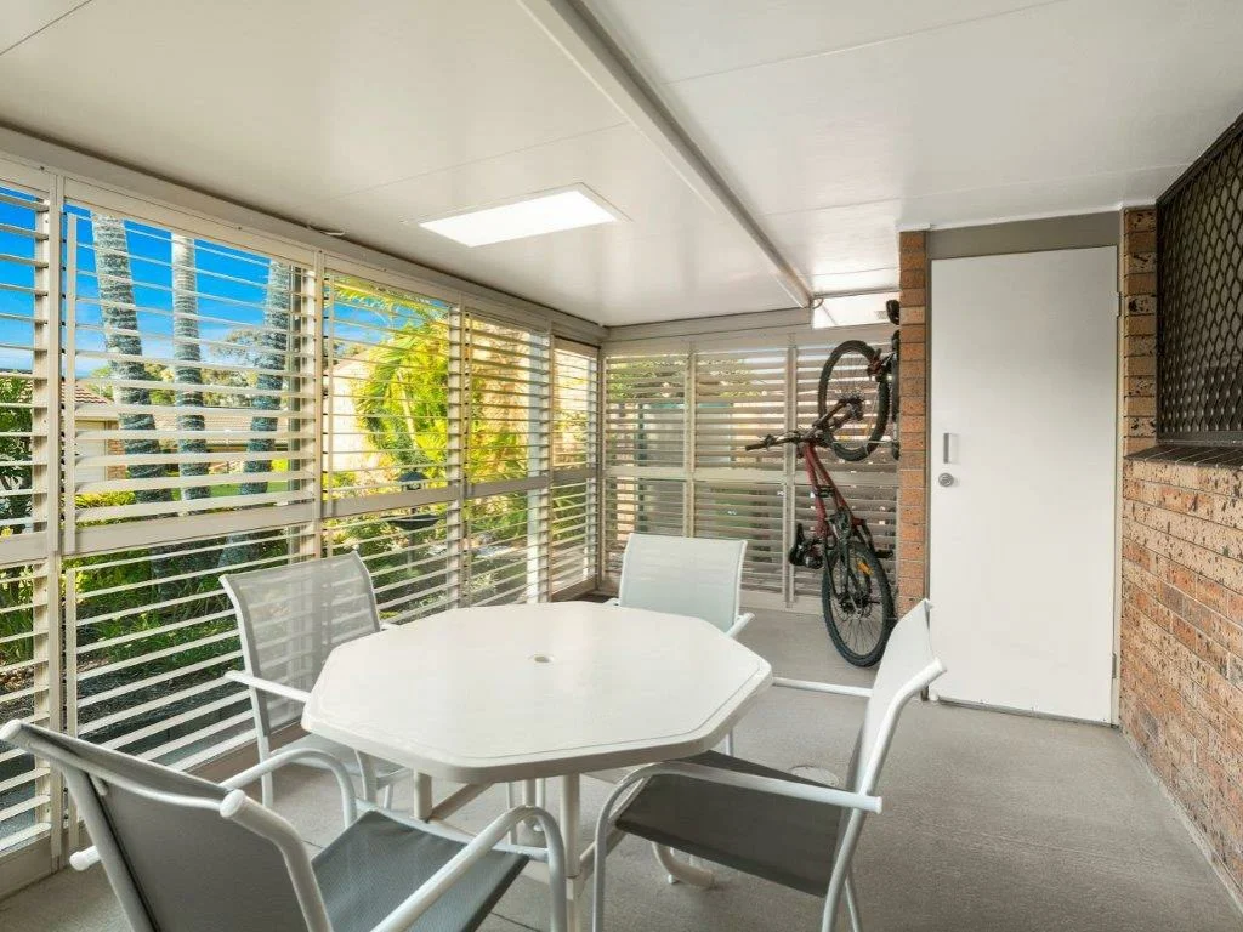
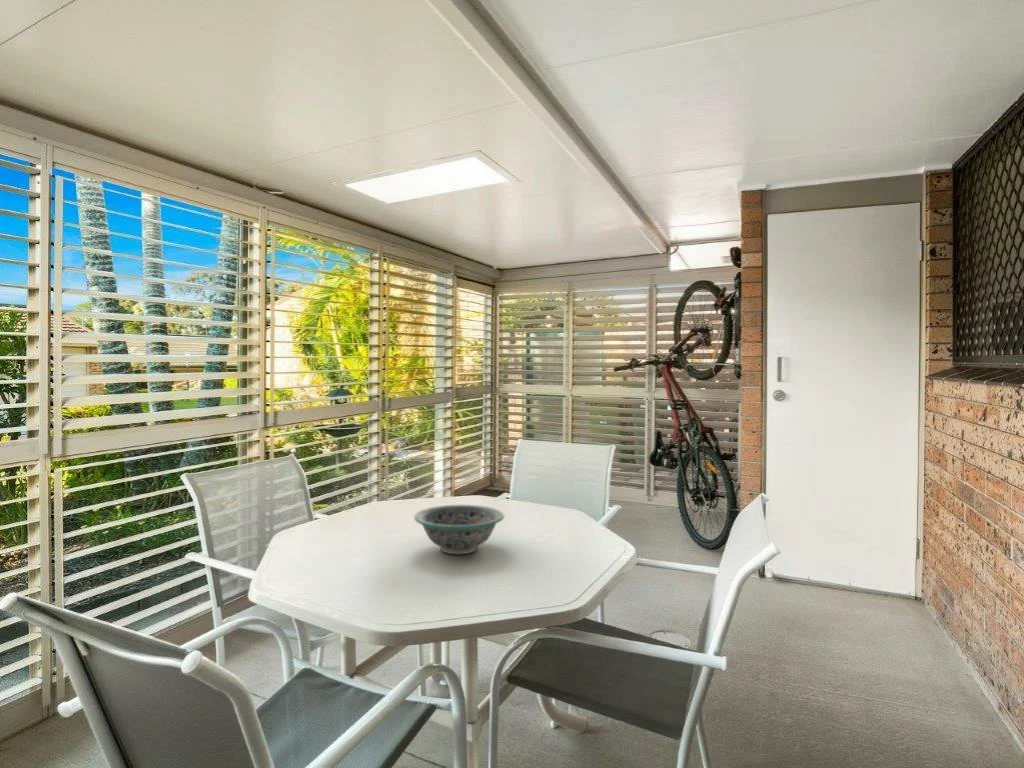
+ decorative bowl [413,504,505,555]
